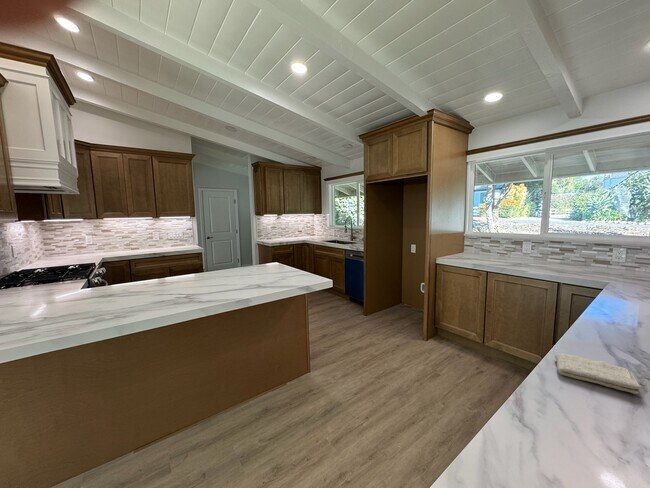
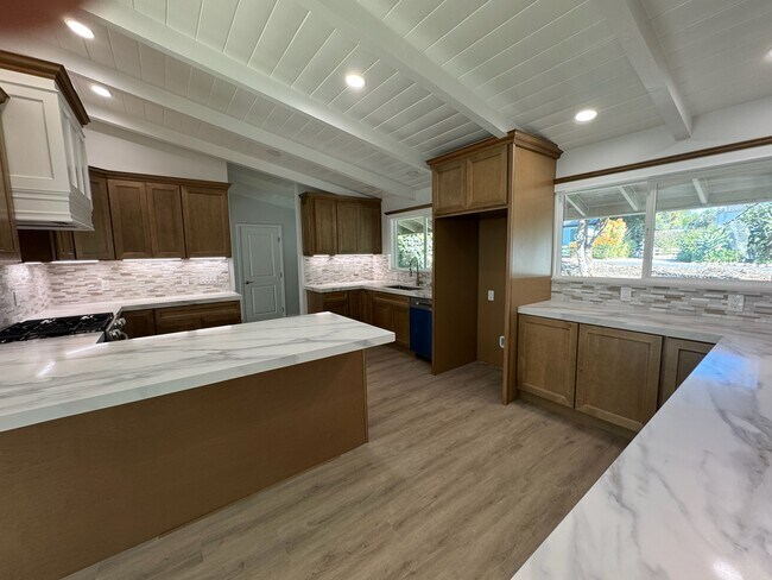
- washcloth [554,352,642,395]
